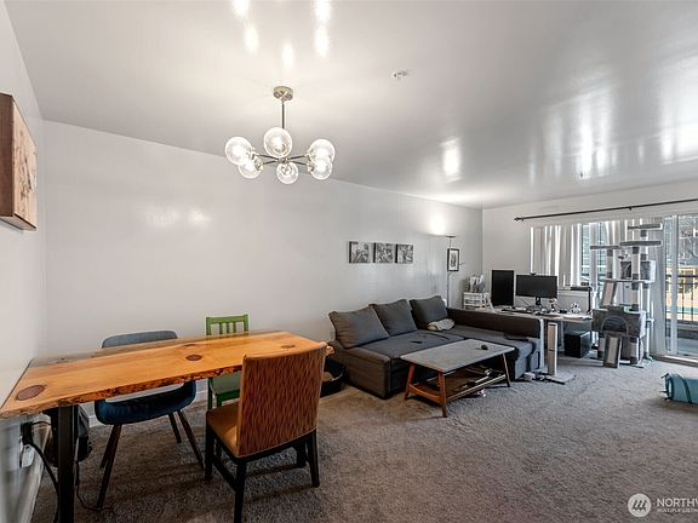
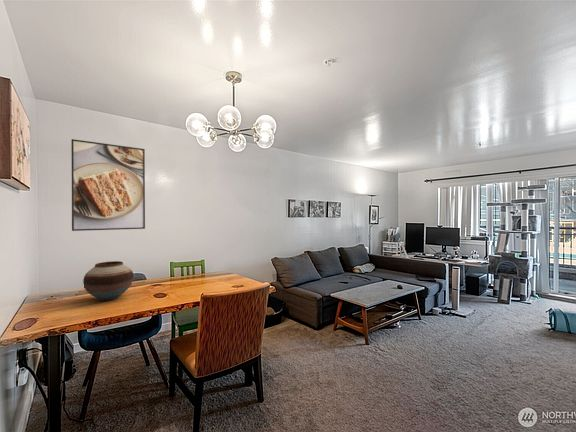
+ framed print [70,138,146,232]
+ vase [82,260,134,302]
